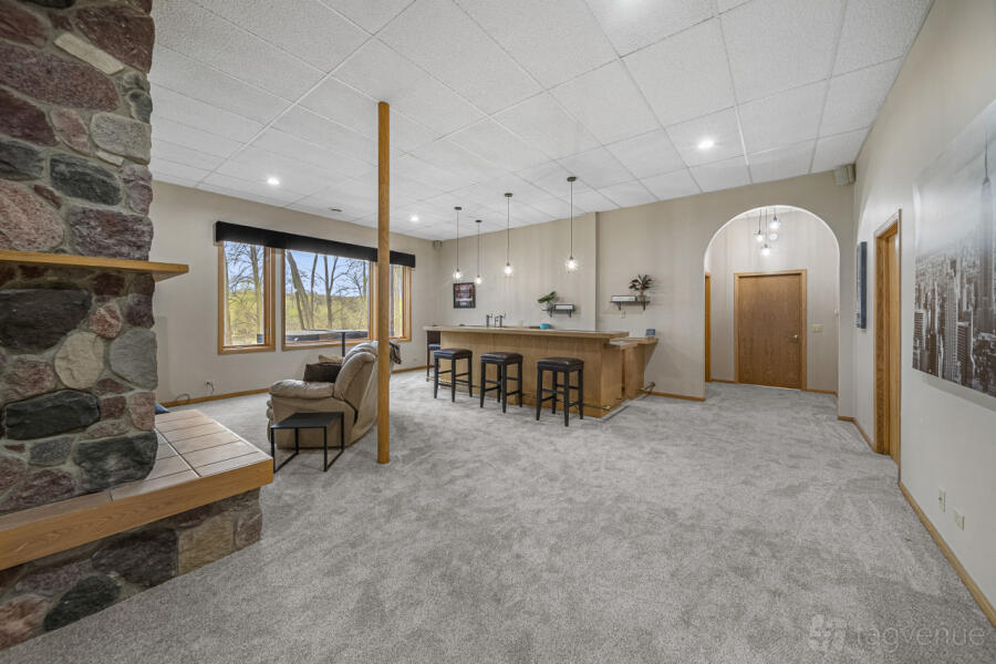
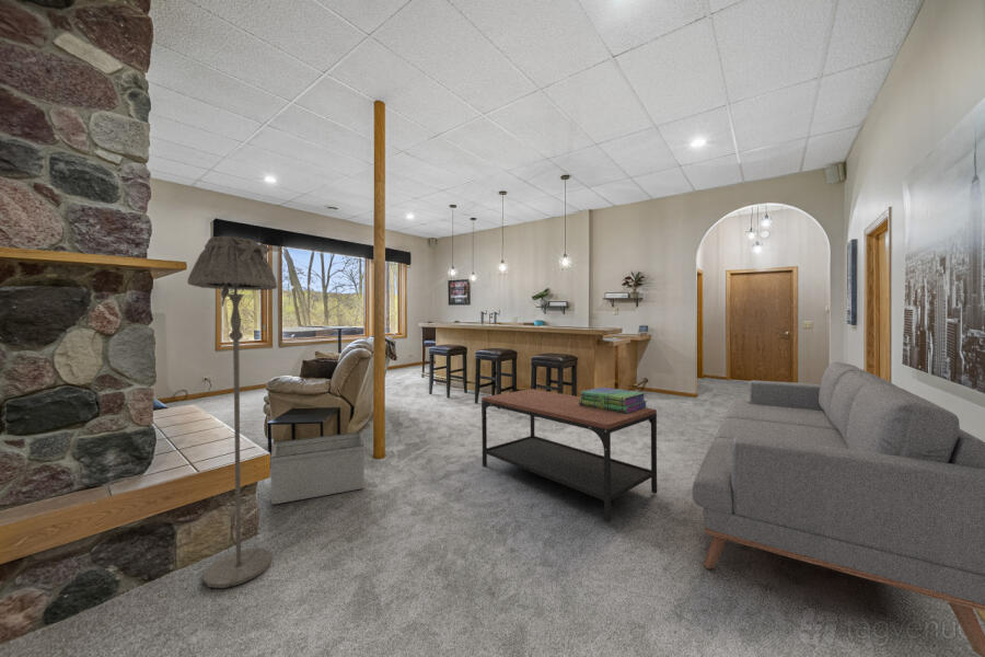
+ storage bin [269,431,366,506]
+ stack of books [579,387,648,413]
+ coffee table [480,388,658,523]
+ sofa [691,361,985,657]
+ floor lamp [186,235,278,589]
